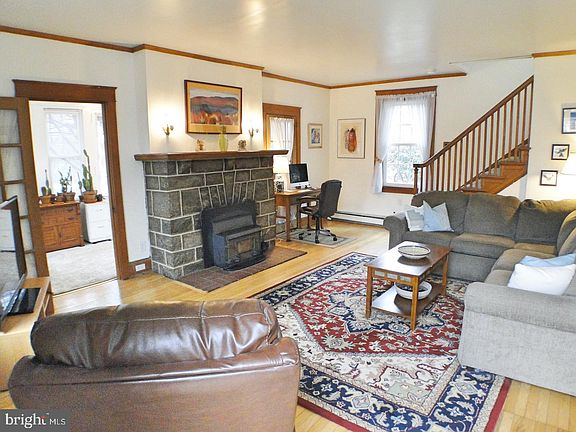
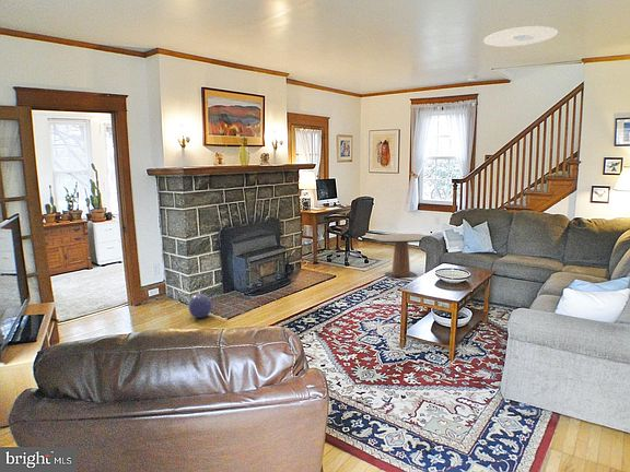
+ side table [371,233,428,279]
+ ceiling light [482,25,559,48]
+ ball [187,293,213,319]
